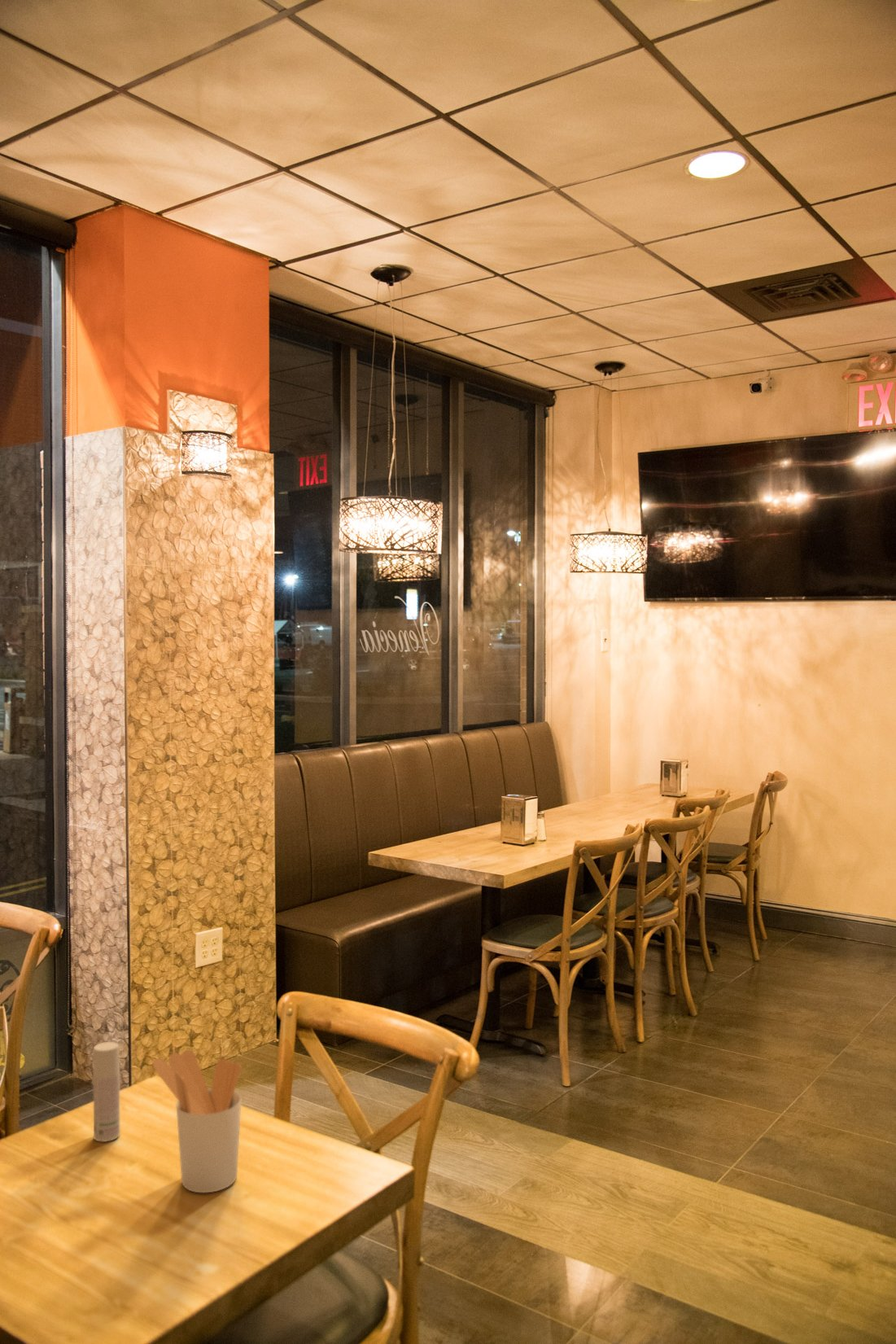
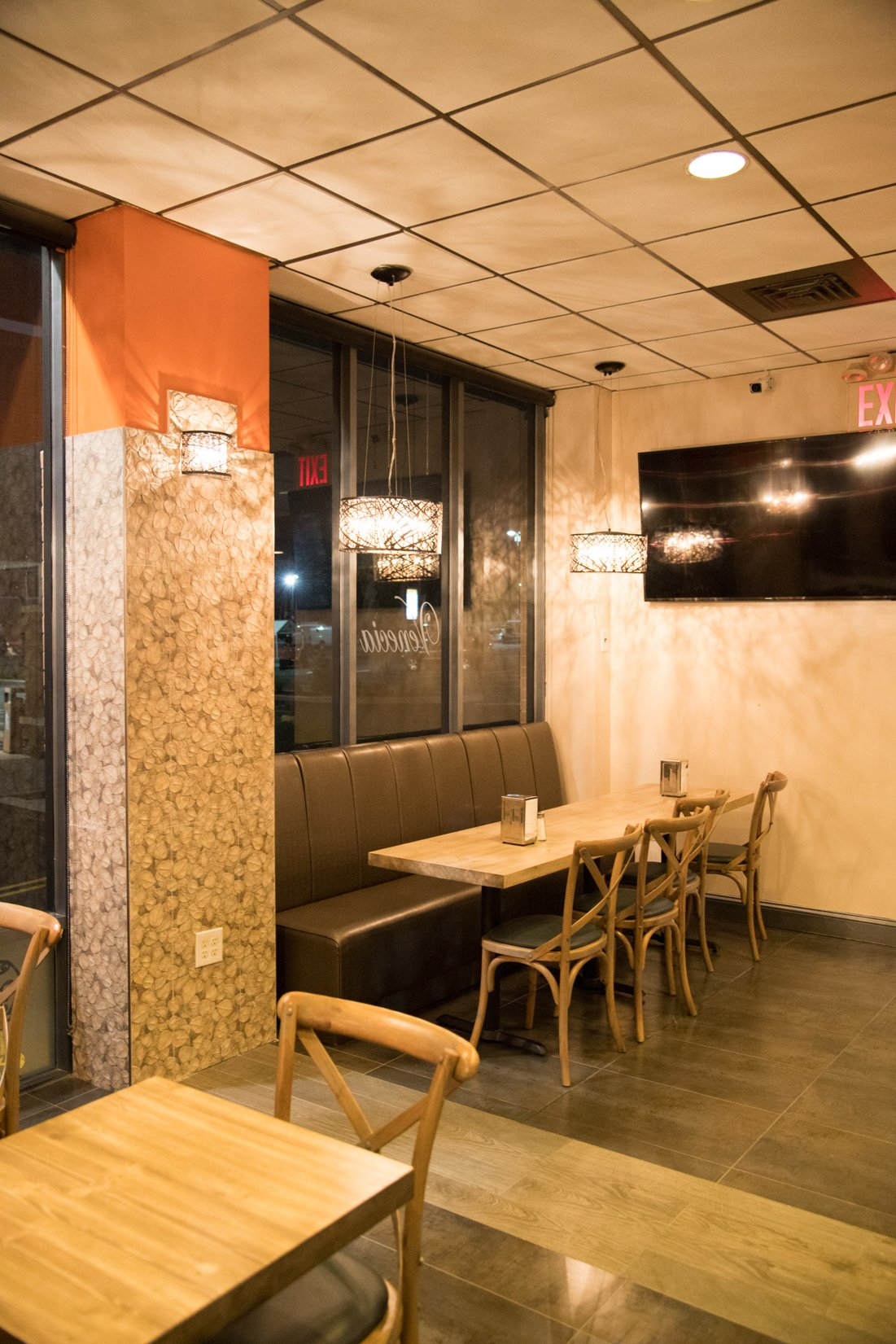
- bottle [92,1041,121,1142]
- utensil holder [152,1049,242,1193]
